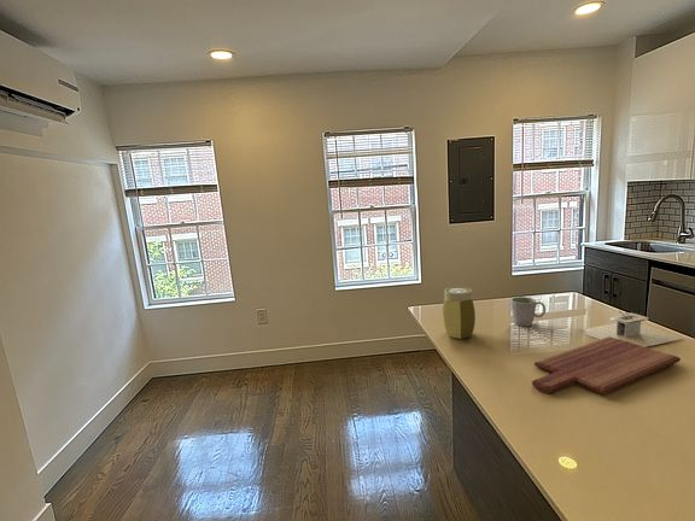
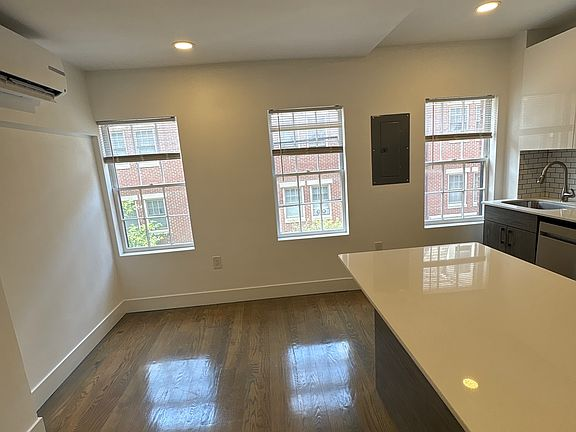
- cutting board [531,336,682,396]
- jar [442,286,477,340]
- mug [509,295,547,327]
- utensil holder [583,311,685,347]
